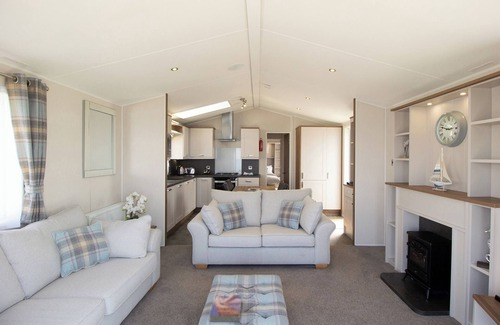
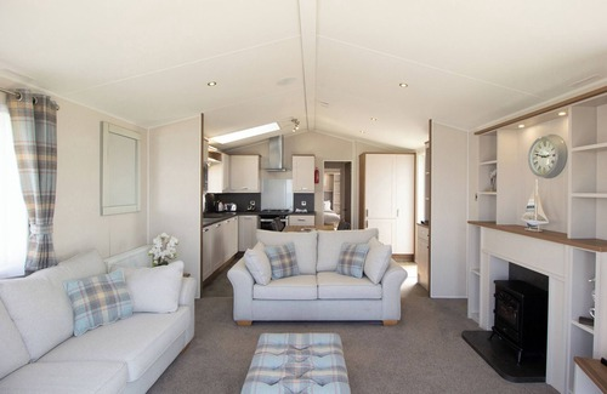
- textbook [208,294,243,323]
